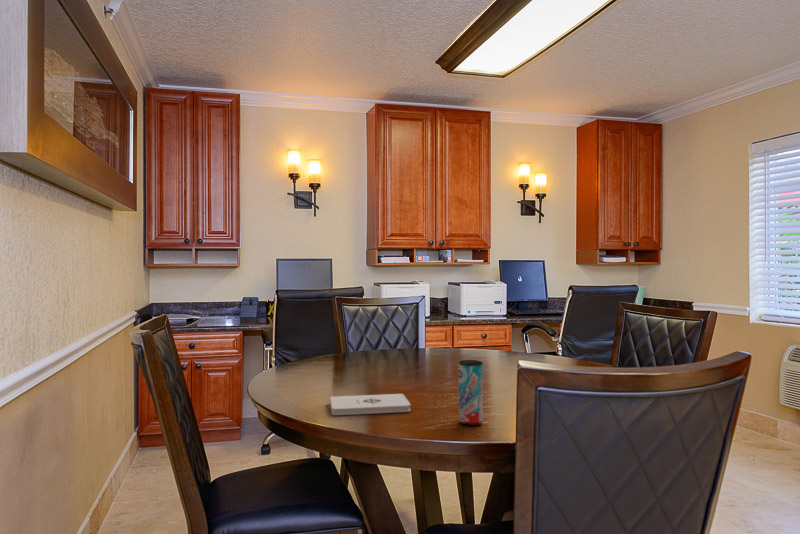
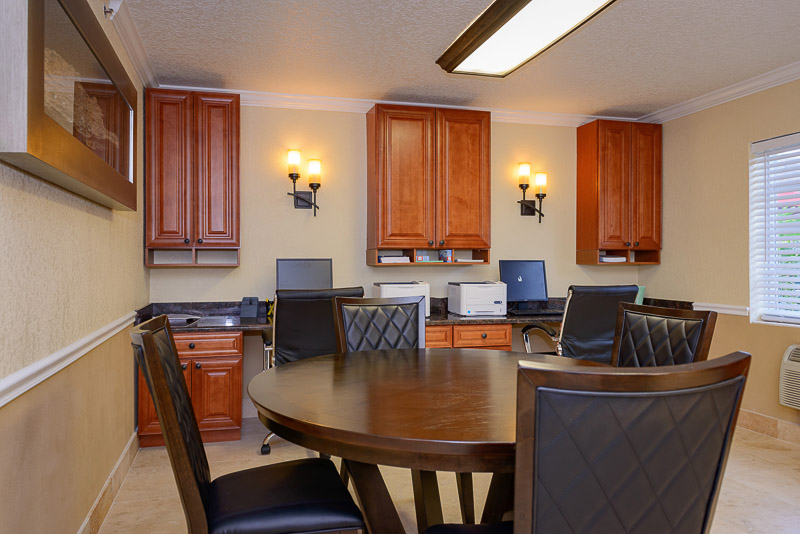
- notepad [329,393,412,416]
- beverage can [457,359,484,427]
